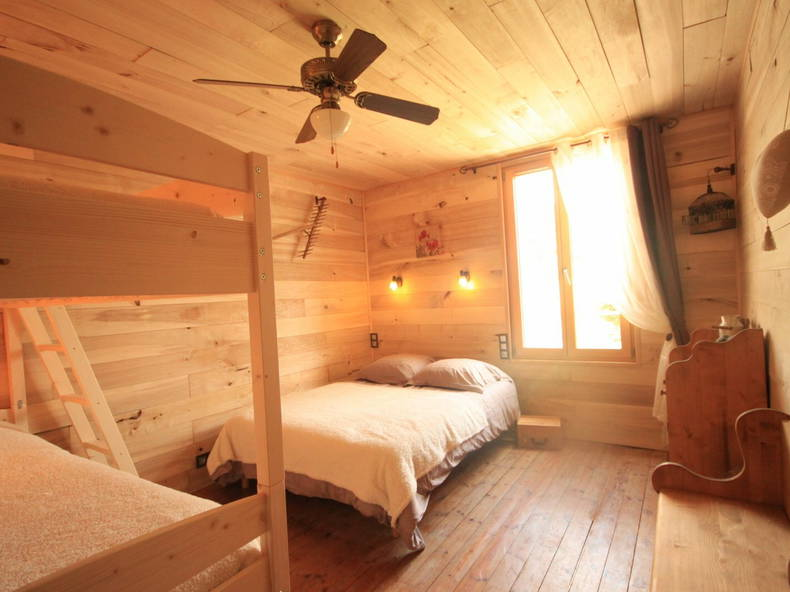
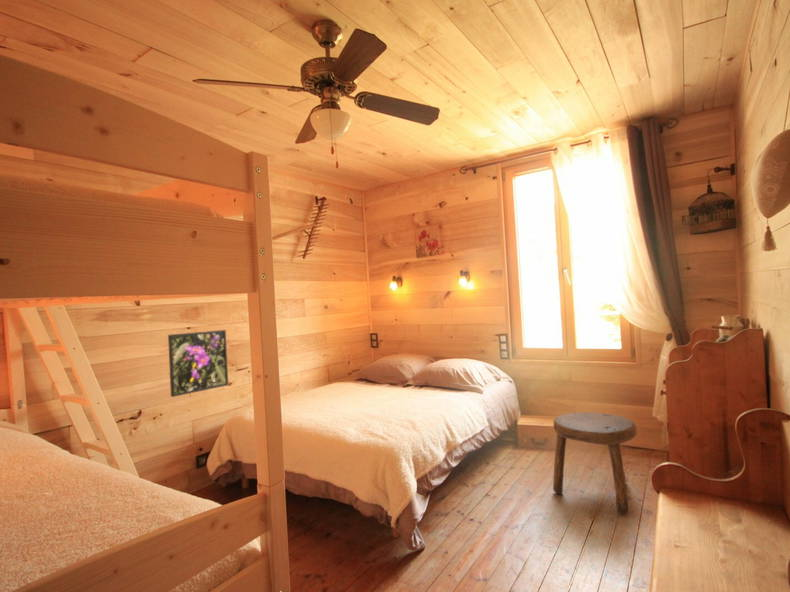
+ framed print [167,329,229,398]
+ stool [552,411,637,515]
